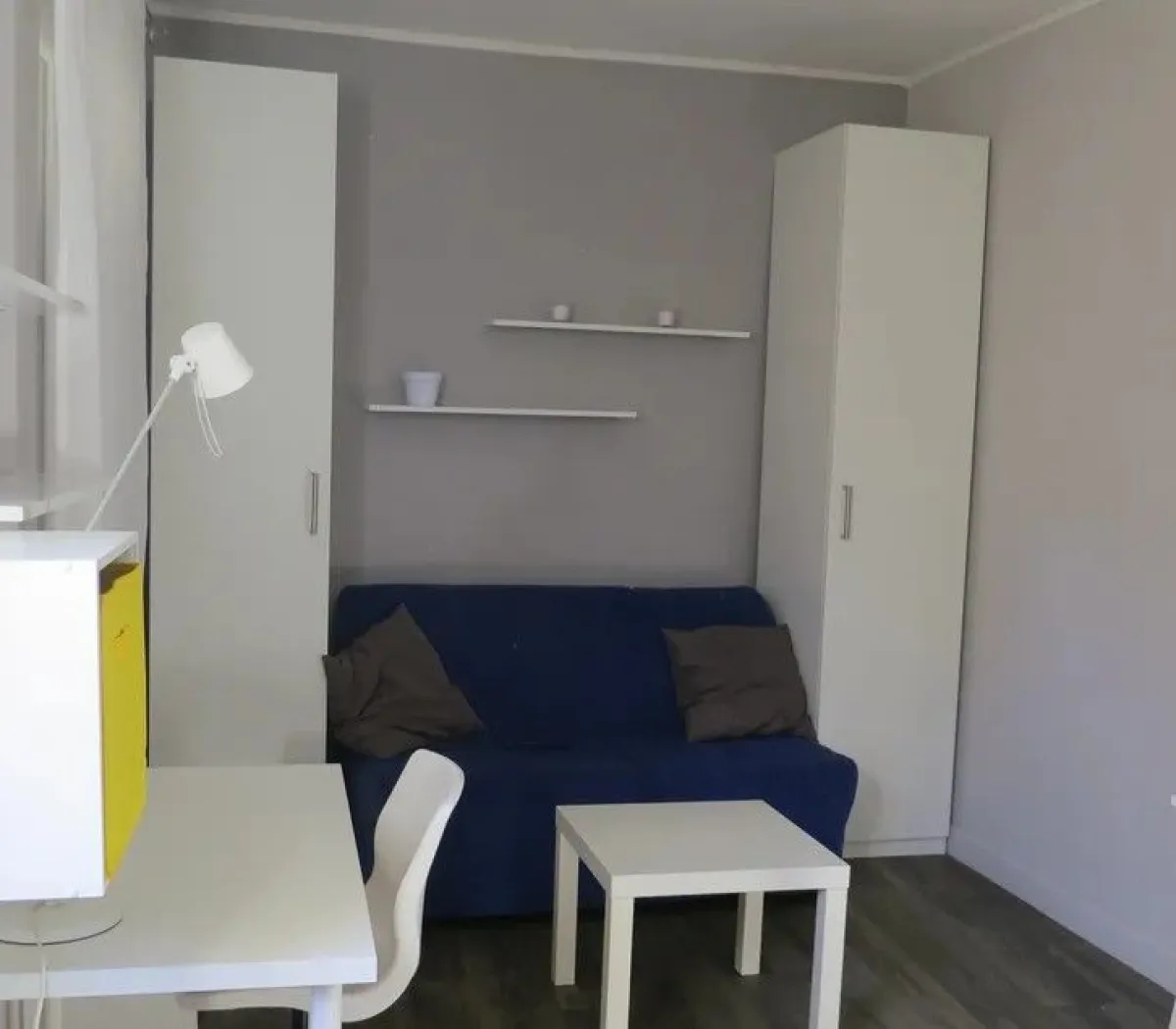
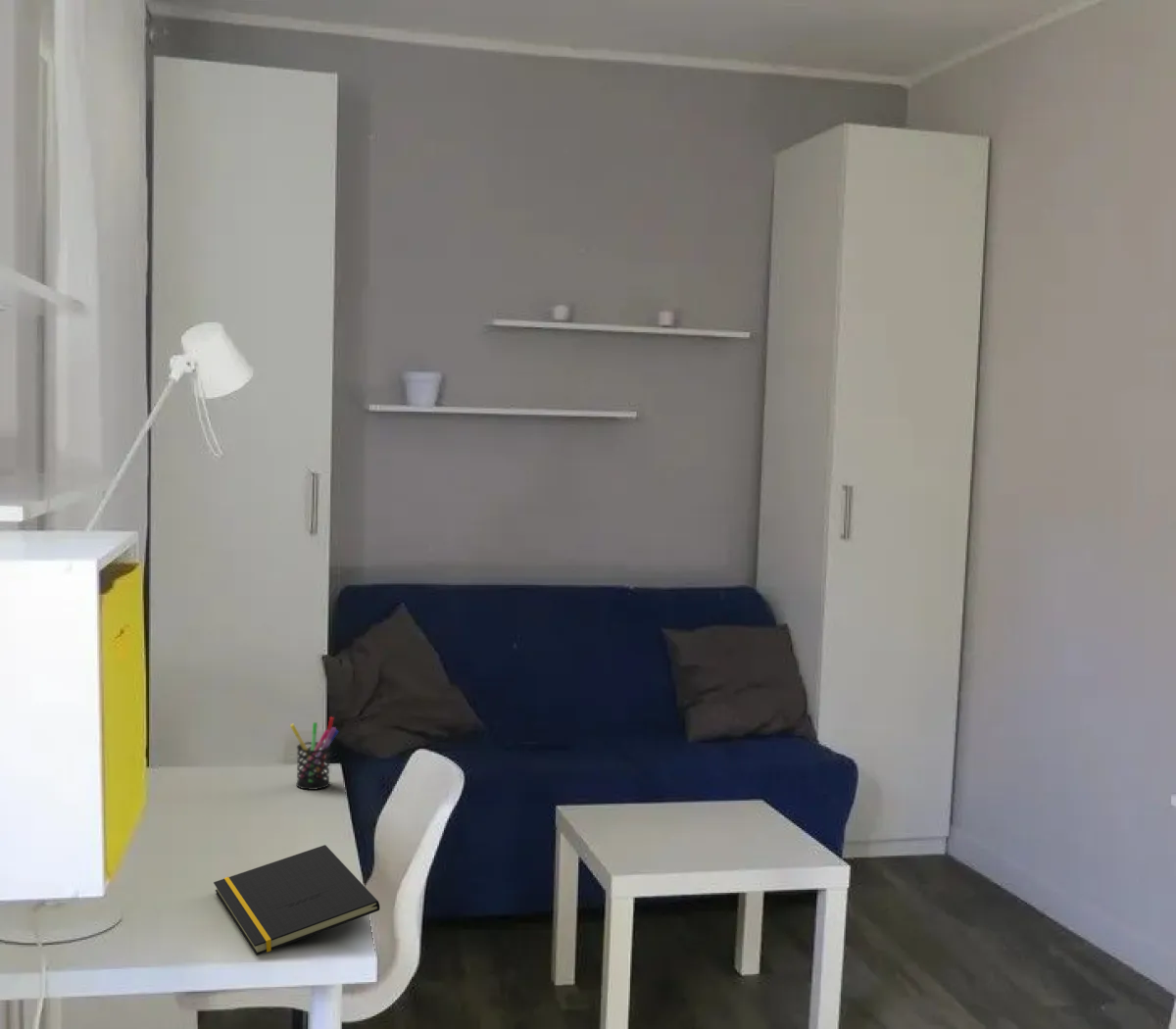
+ pen holder [289,716,339,791]
+ notepad [213,844,381,956]
